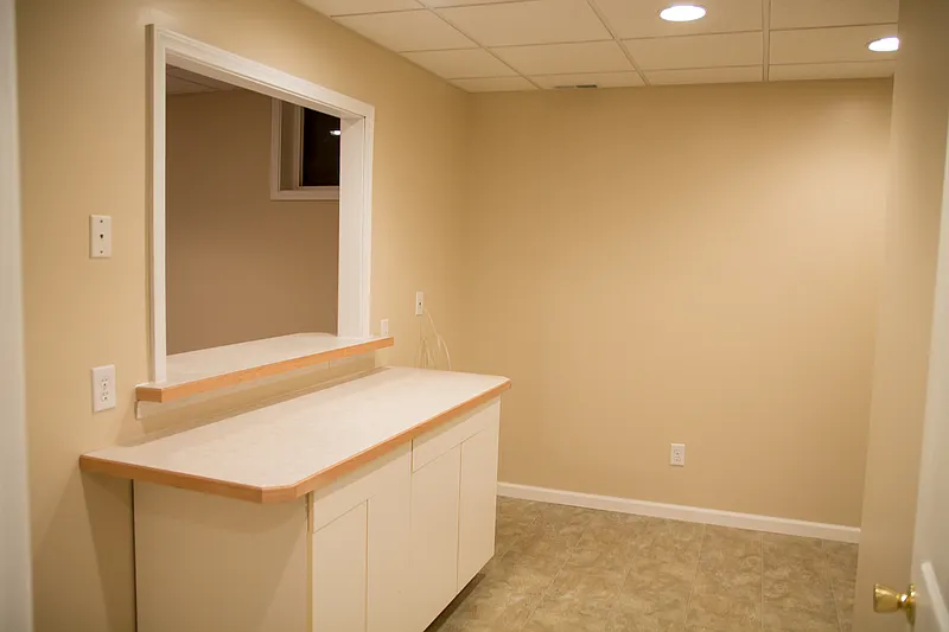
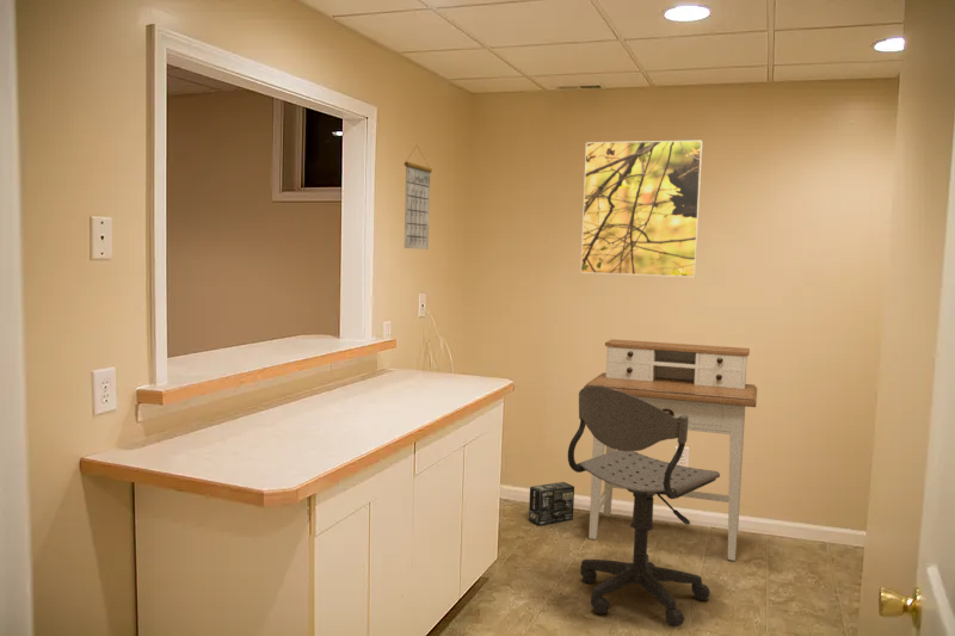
+ calendar [403,144,433,251]
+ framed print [579,140,703,278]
+ desk [583,338,758,562]
+ office chair [567,385,721,628]
+ box [528,481,575,526]
